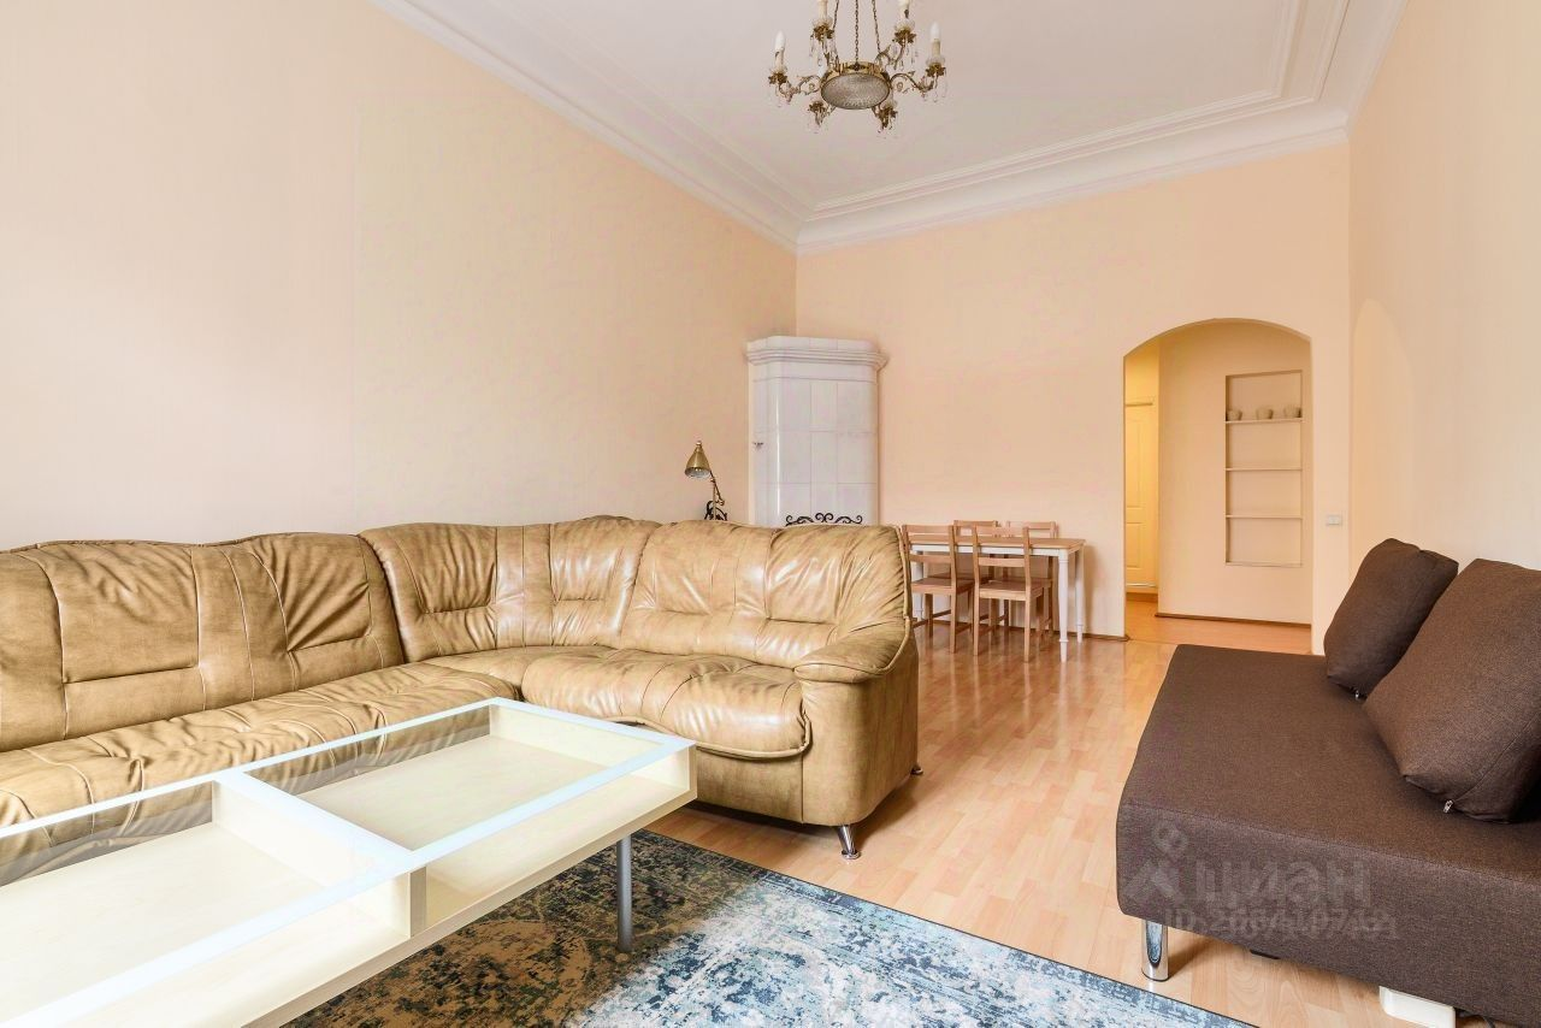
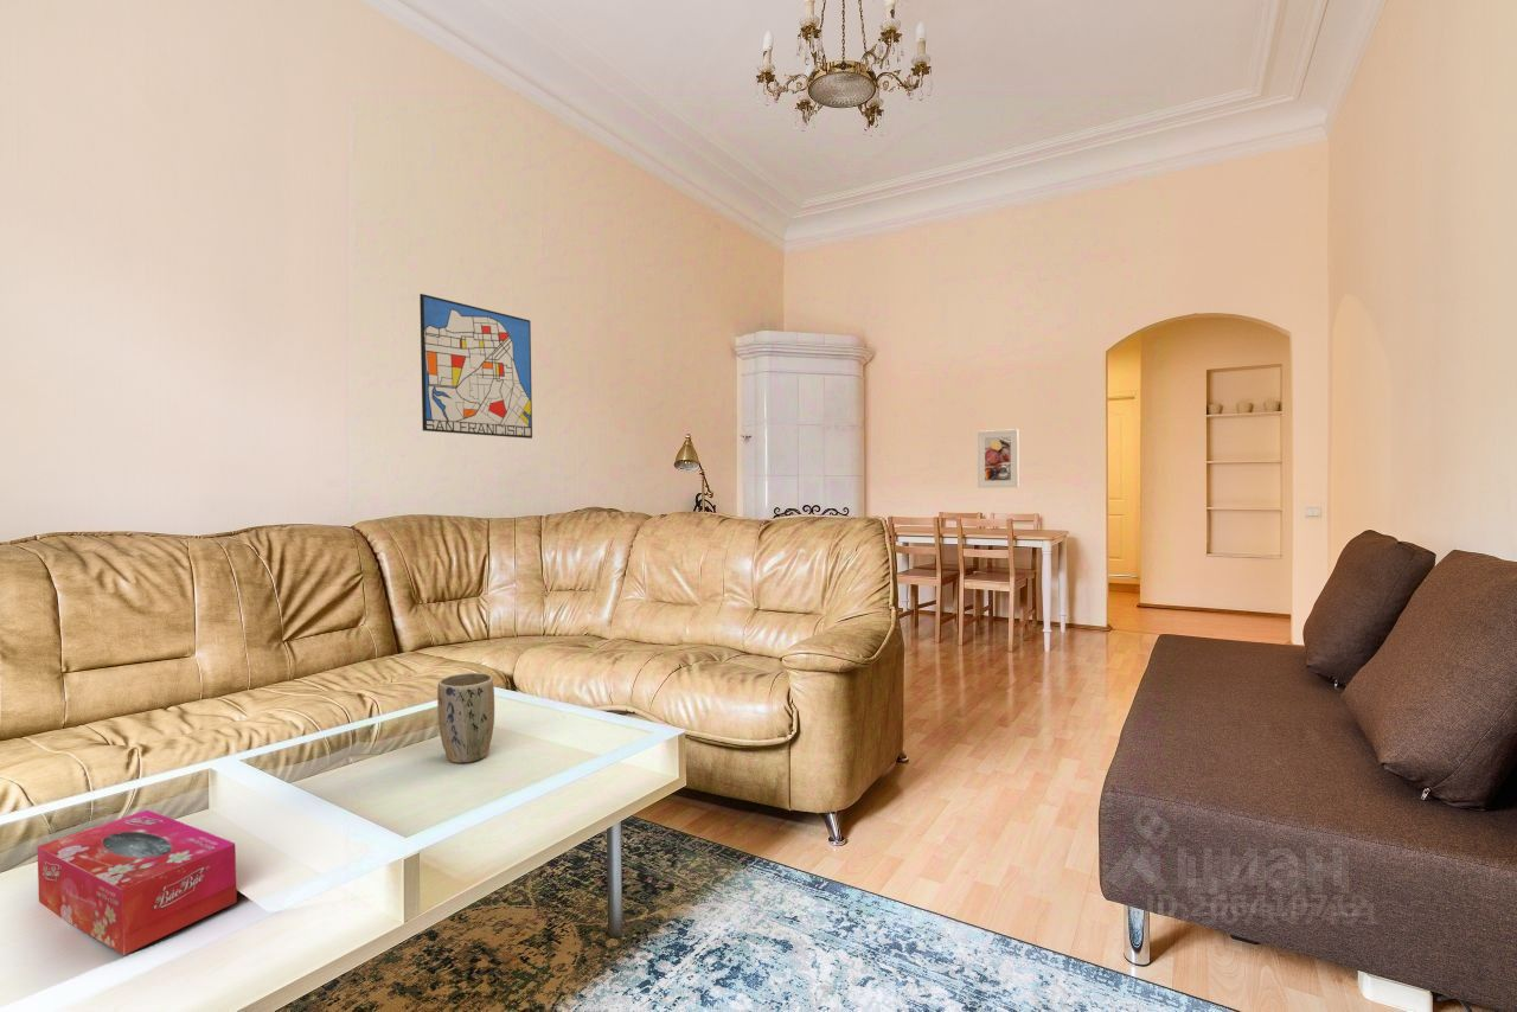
+ tissue box [36,808,238,956]
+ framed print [977,428,1019,489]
+ wall art [418,293,533,440]
+ plant pot [436,672,495,764]
